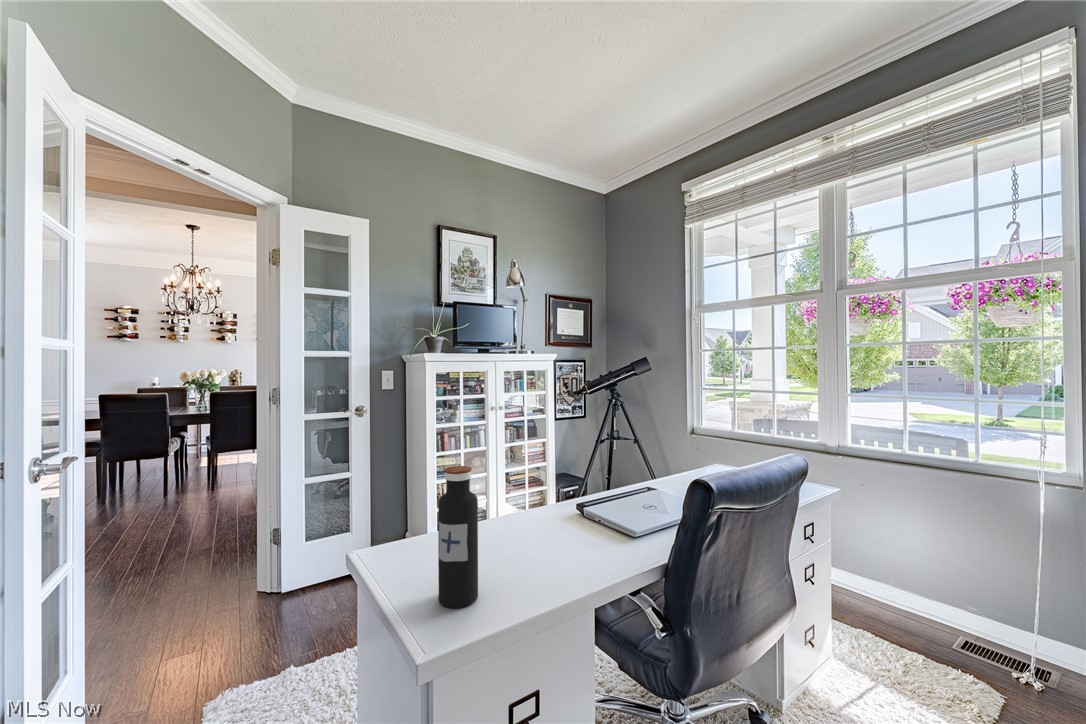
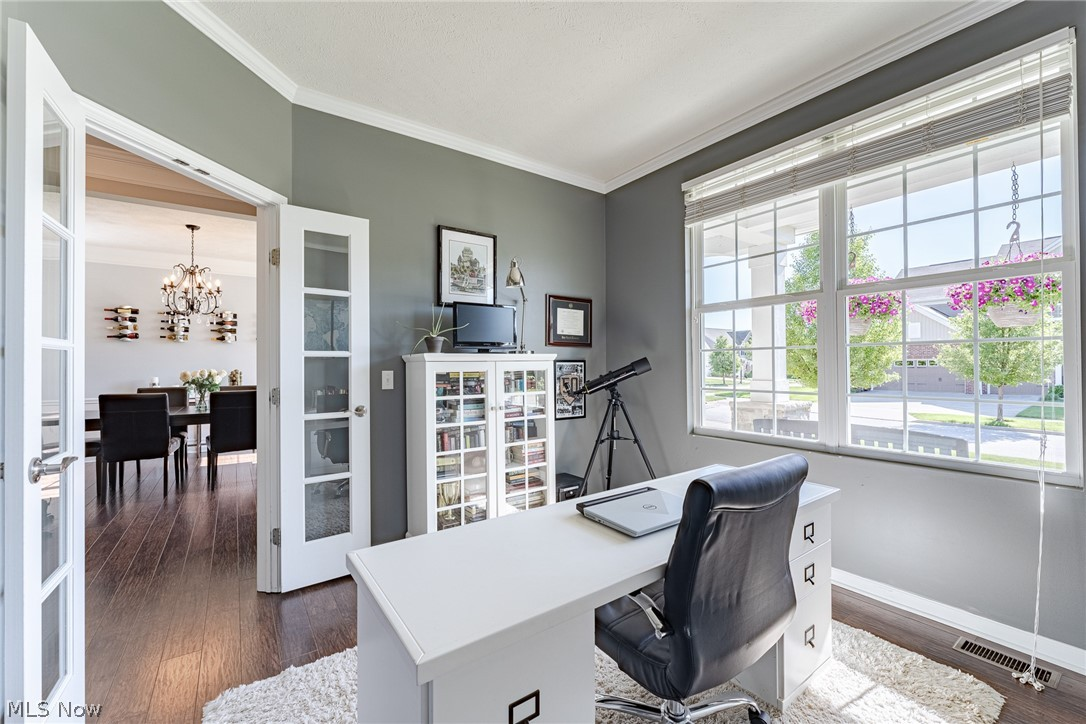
- water bottle [437,465,479,609]
